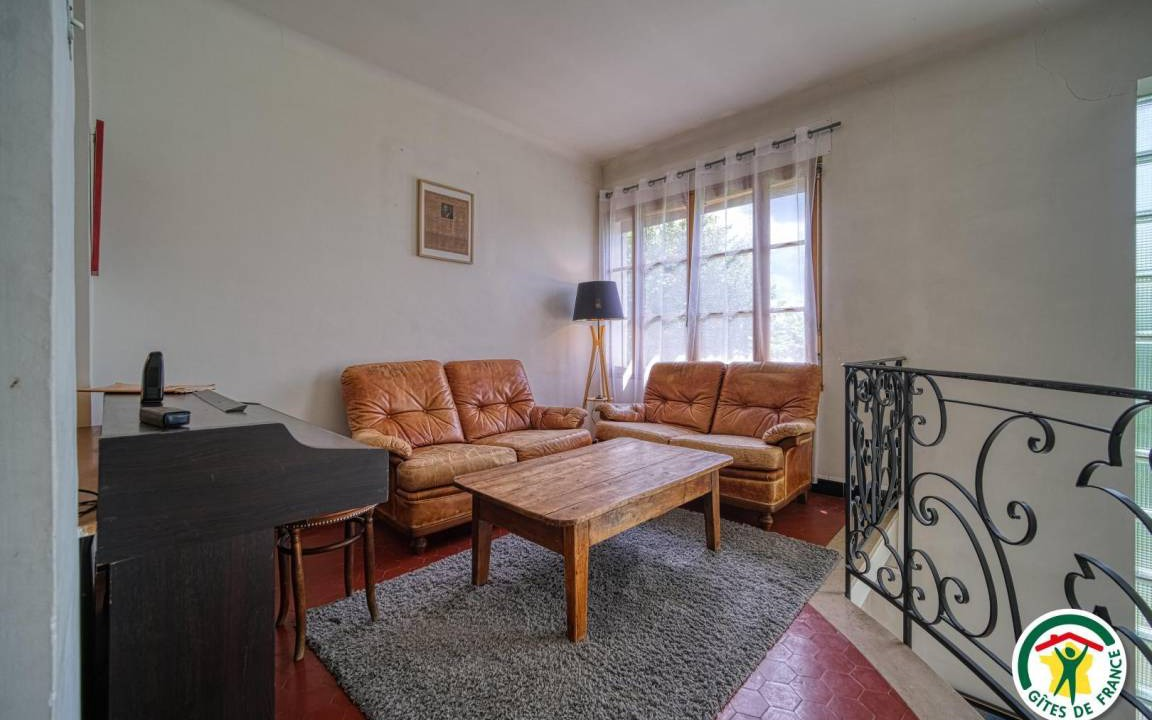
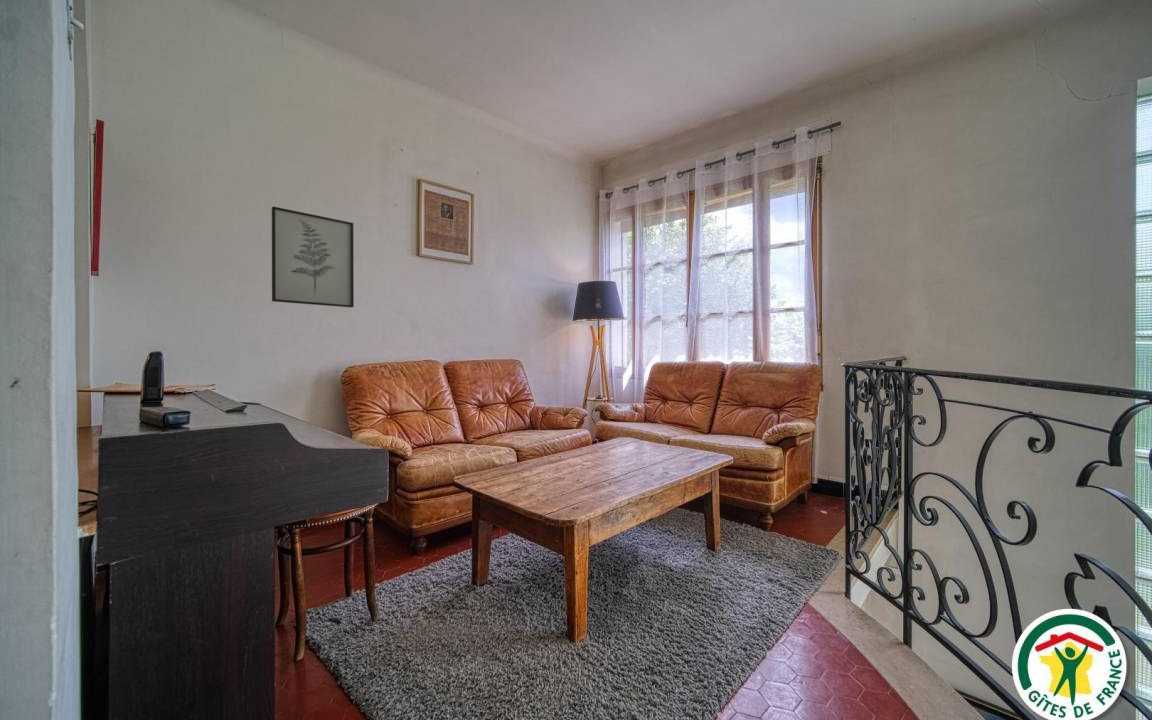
+ wall art [271,206,355,308]
